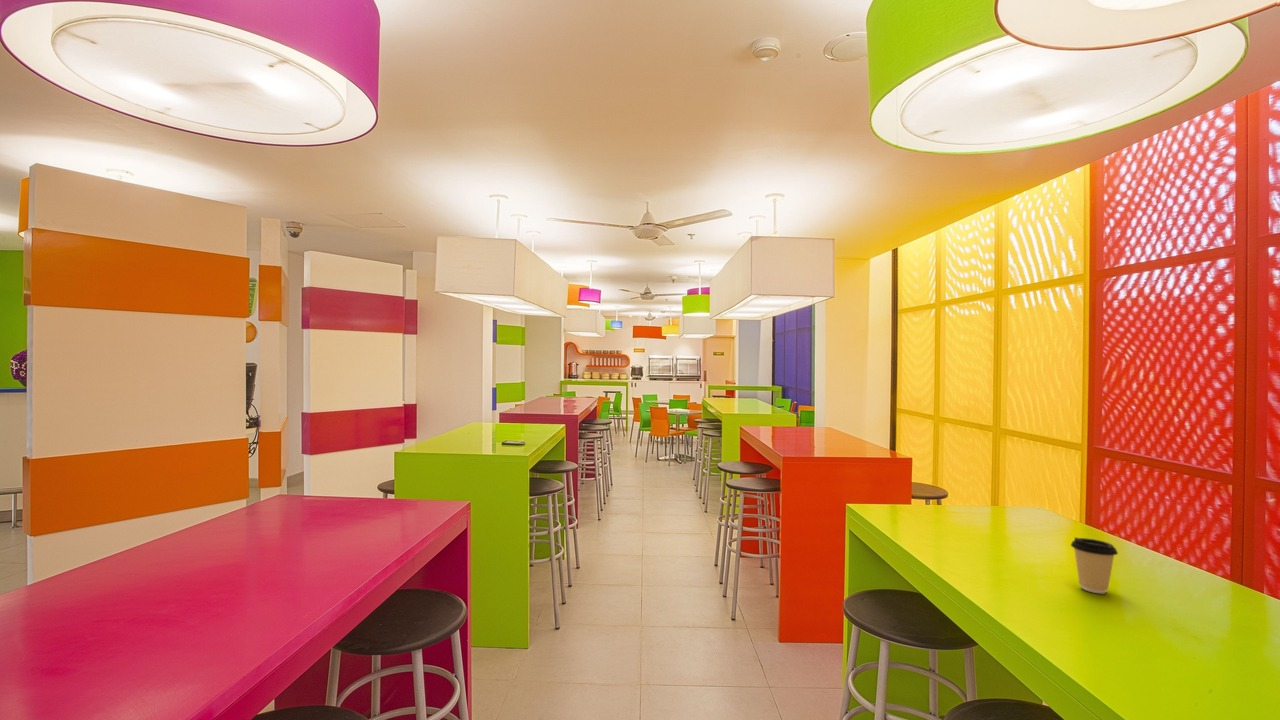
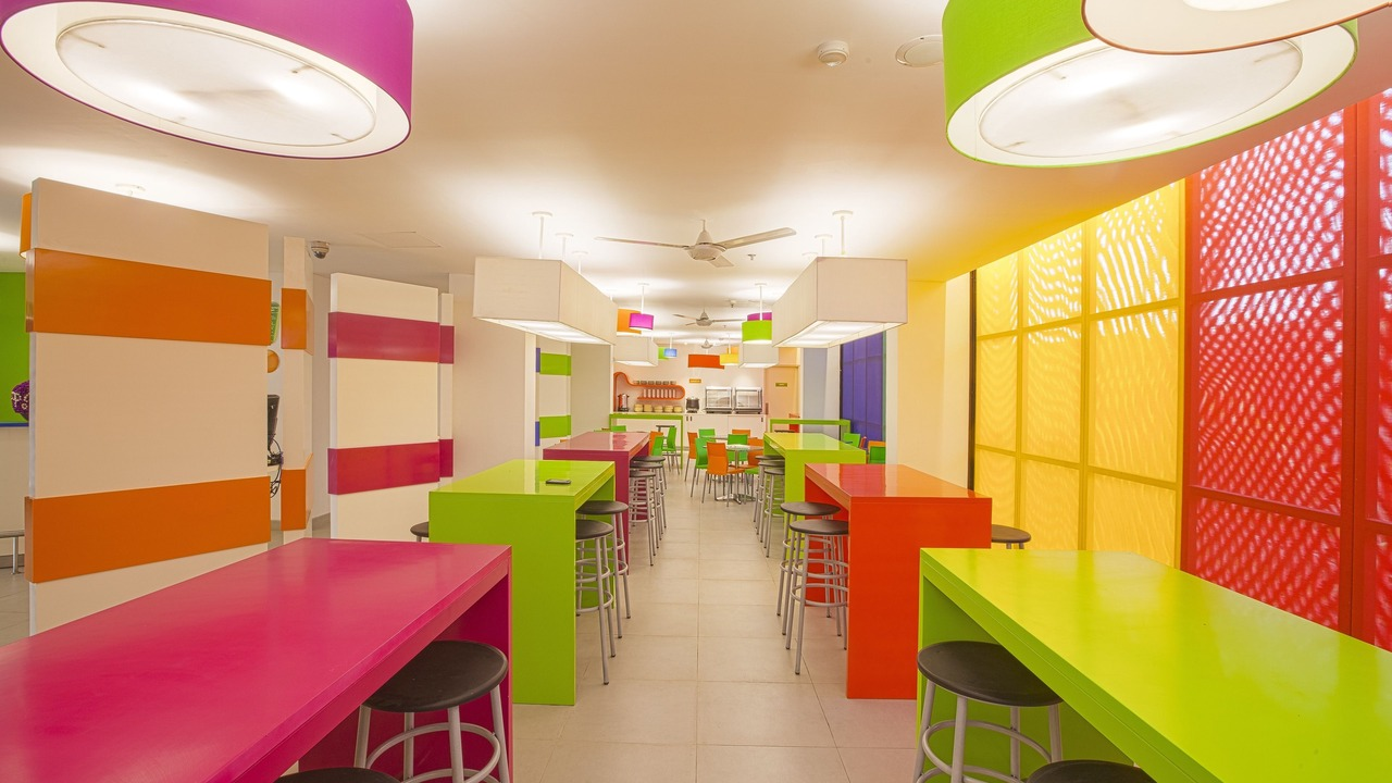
- coffee cup [1070,536,1119,595]
